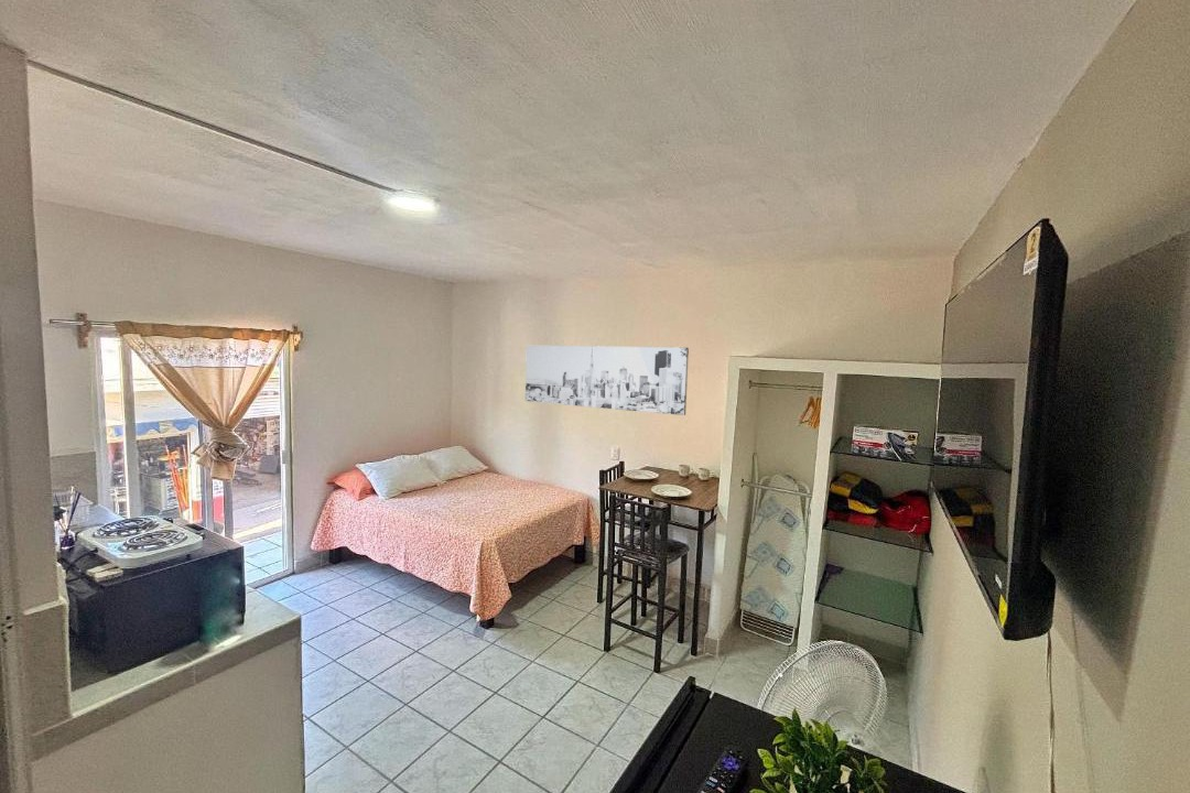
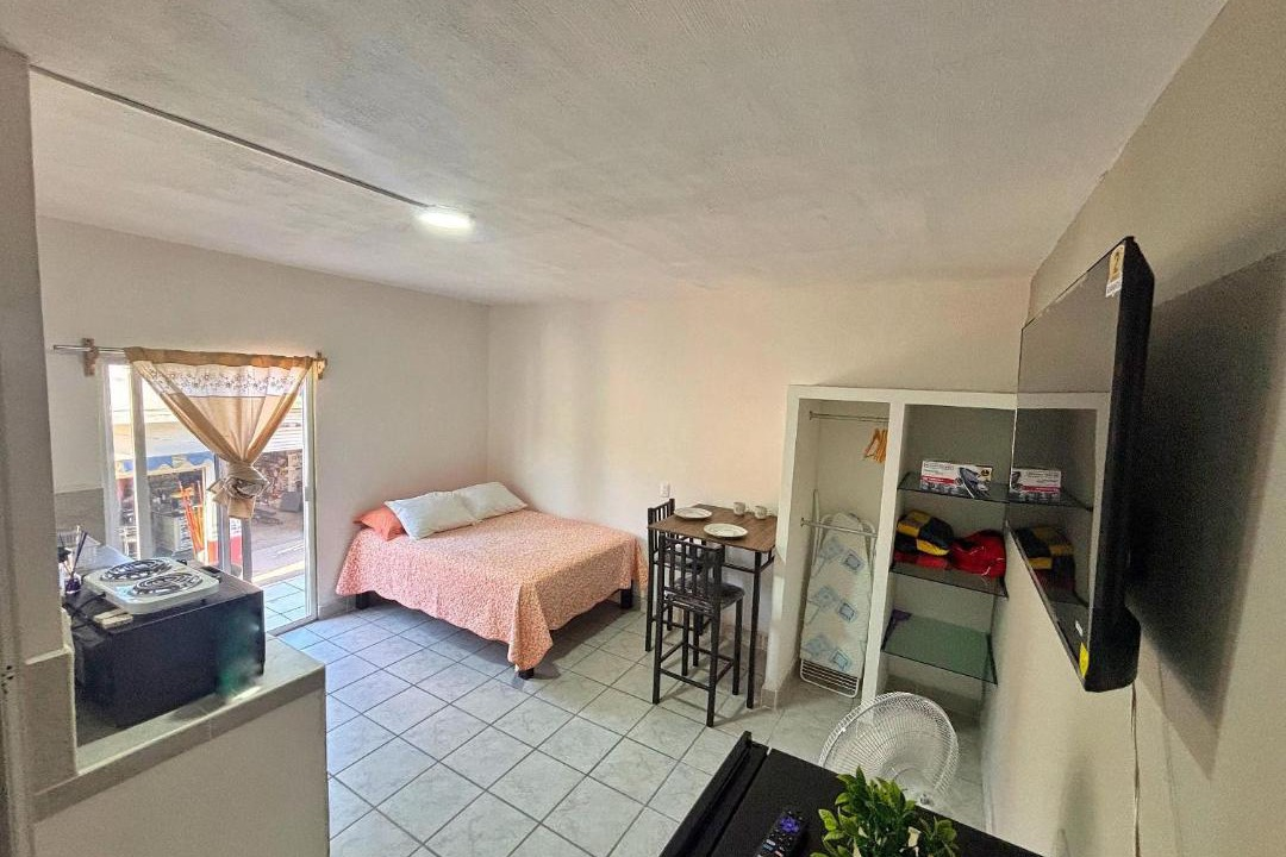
- wall art [524,345,690,416]
